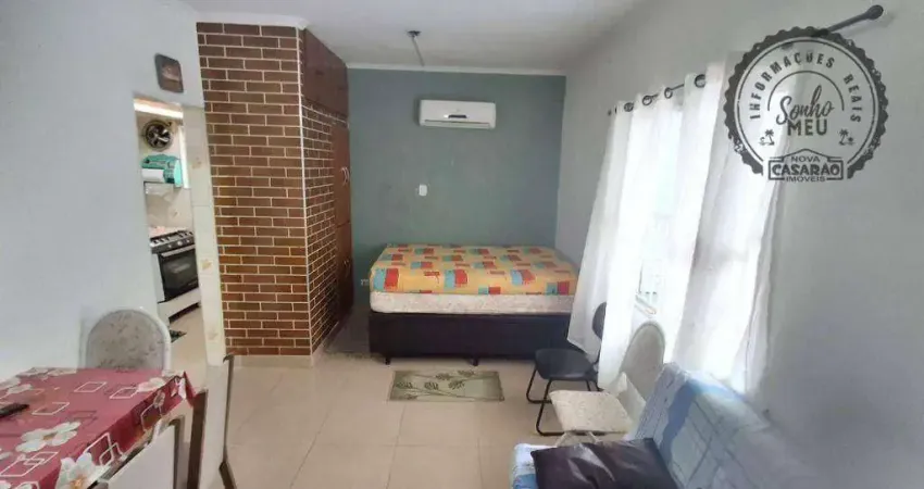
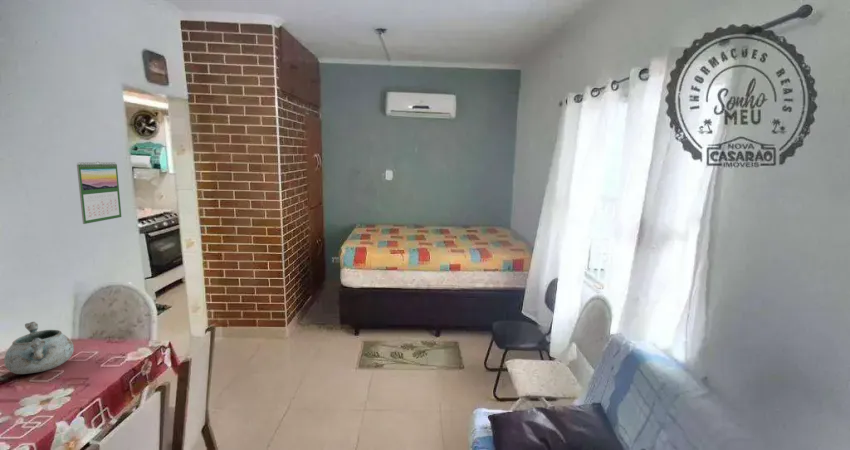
+ calendar [76,160,122,225]
+ decorative bowl [3,321,75,375]
